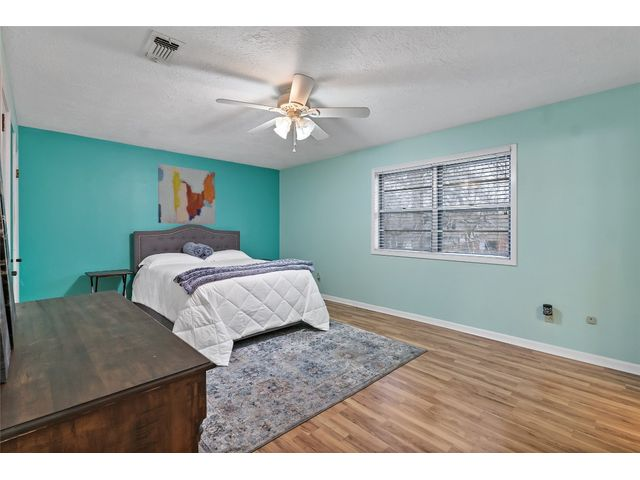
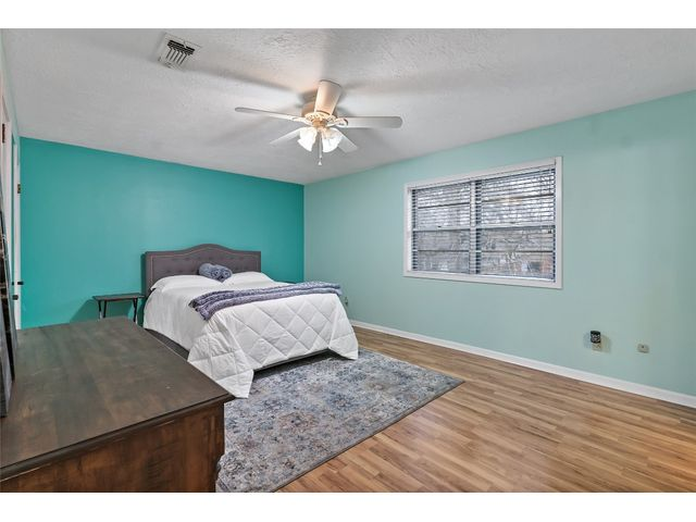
- wall art [157,163,216,226]
